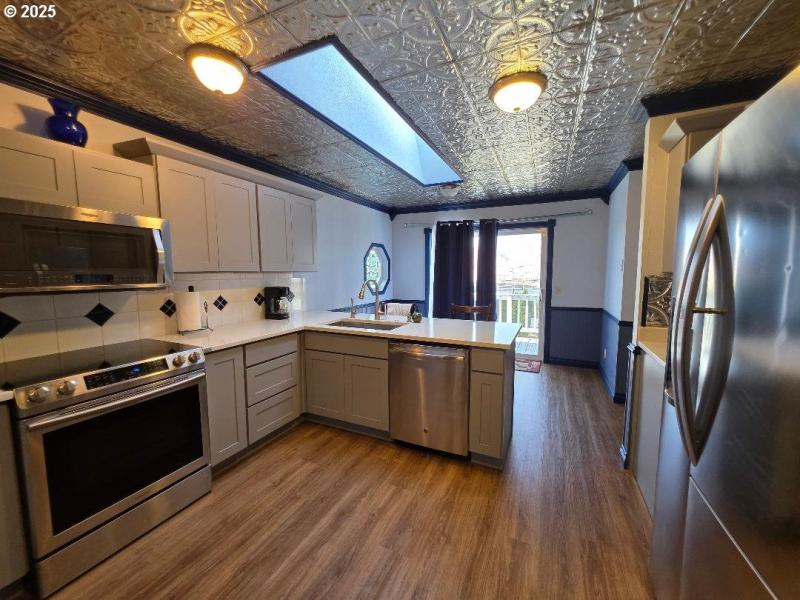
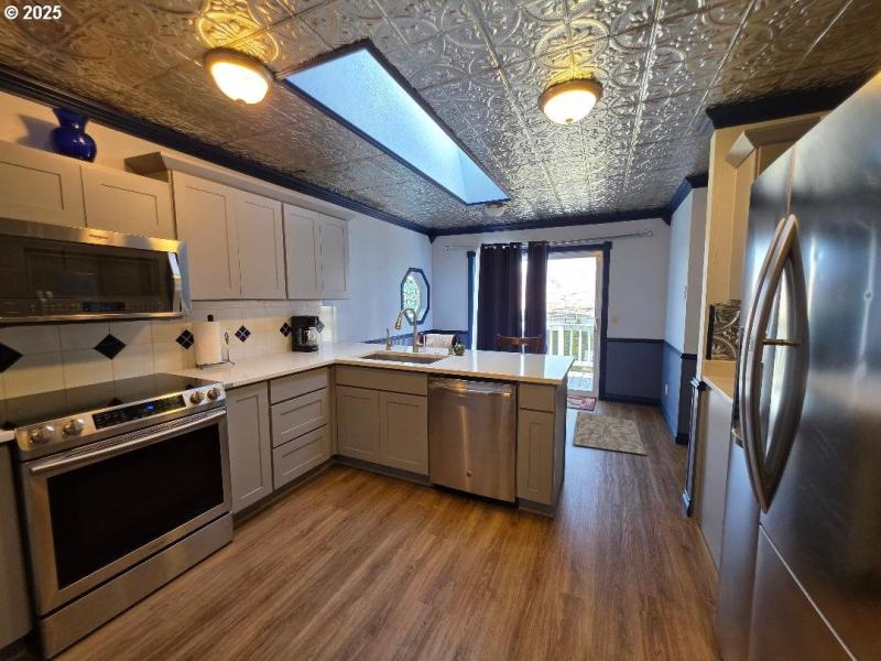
+ rug [572,410,649,456]
